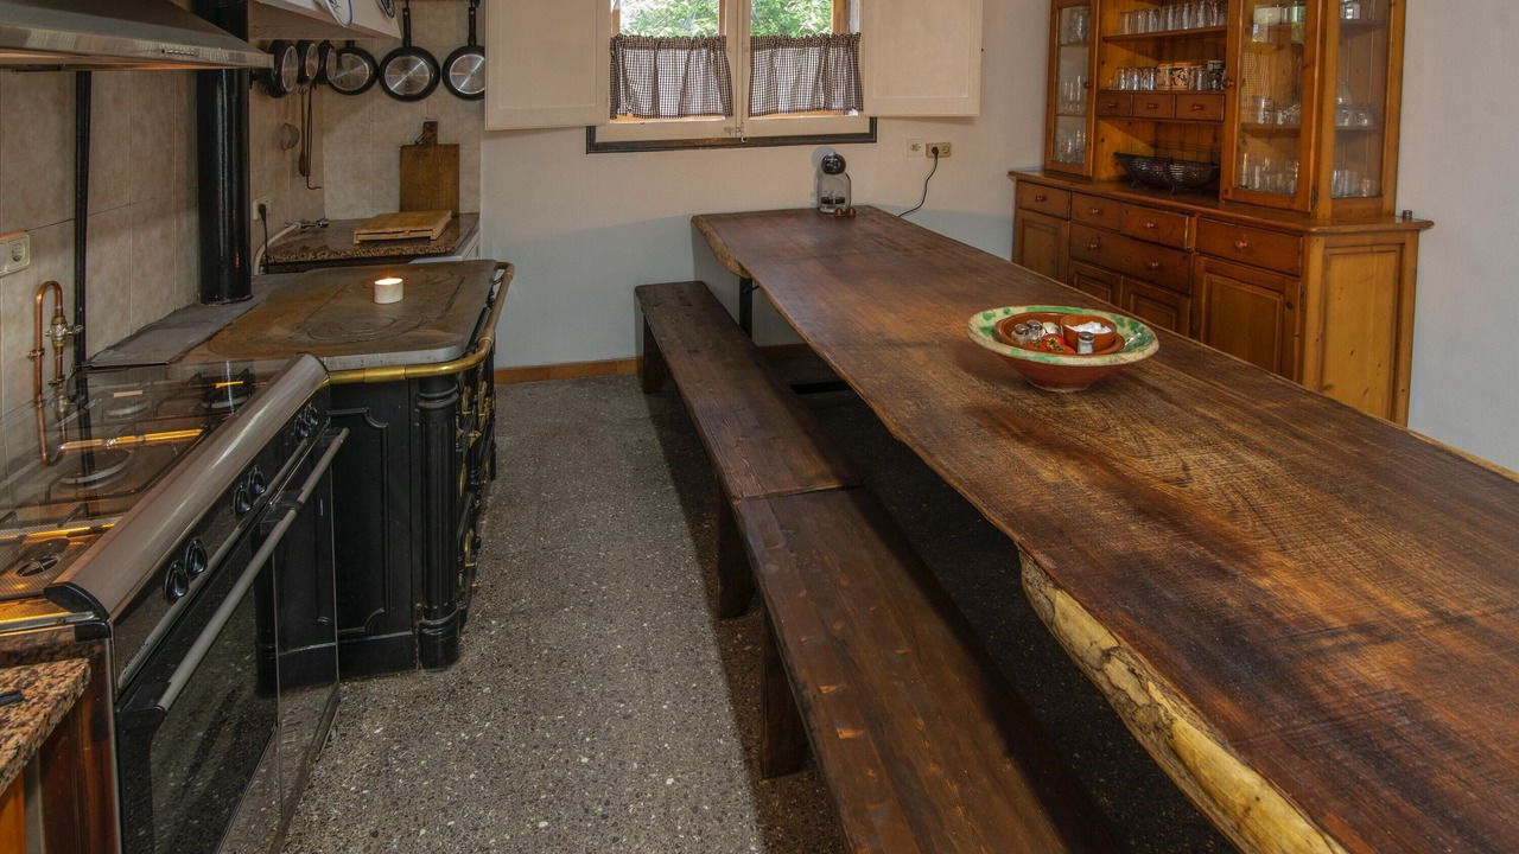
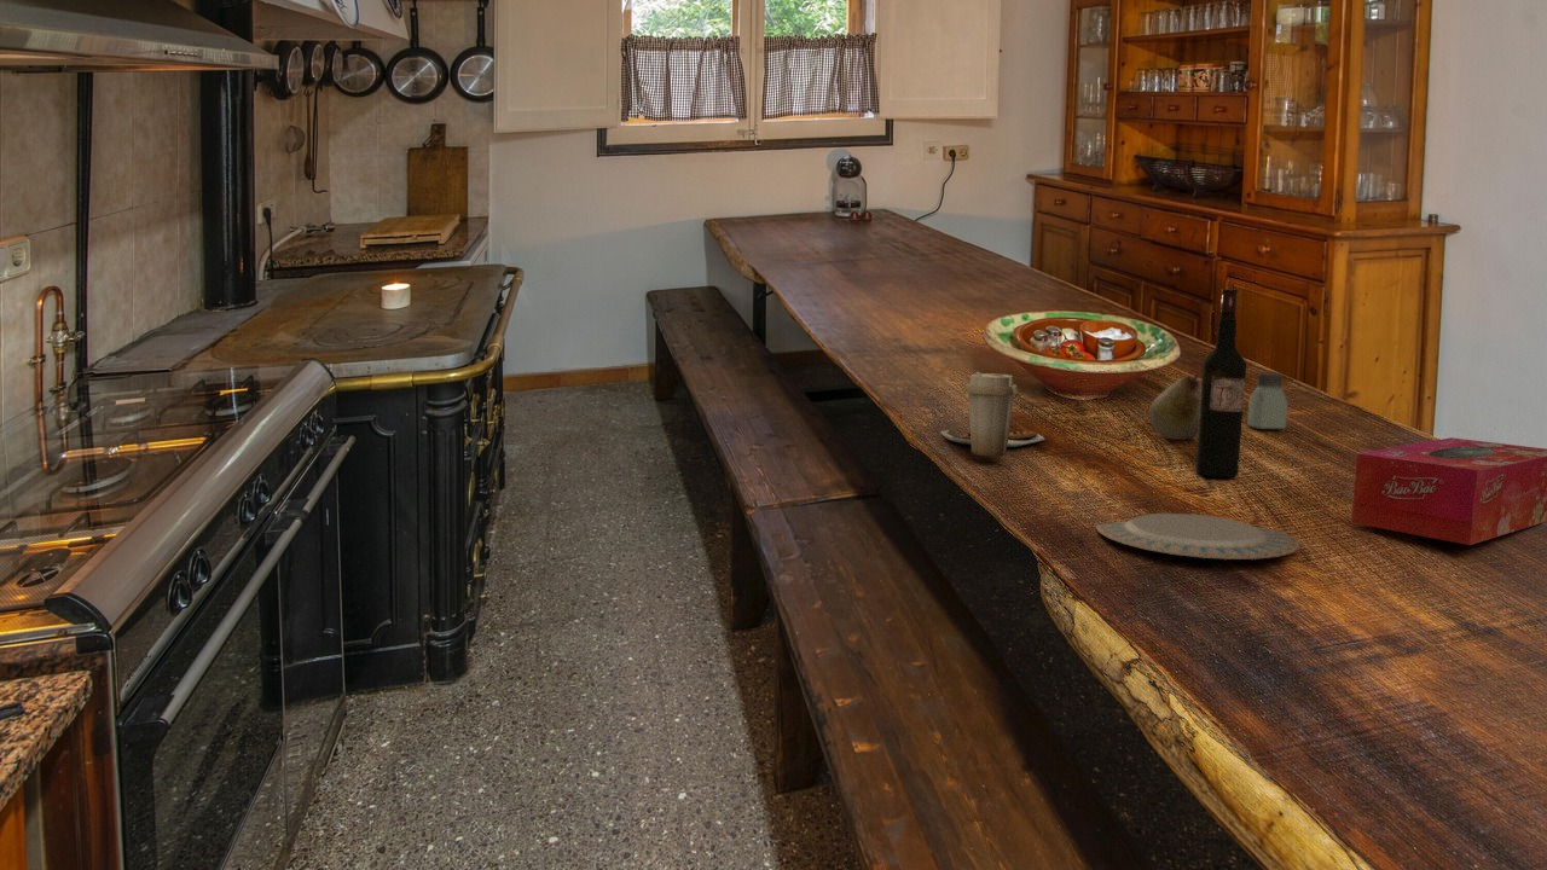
+ wine bottle [1195,288,1247,478]
+ plate [940,371,1045,458]
+ saltshaker [1246,372,1288,430]
+ tissue box [1350,436,1547,546]
+ fruit [1148,372,1201,441]
+ chinaware [1095,512,1302,561]
